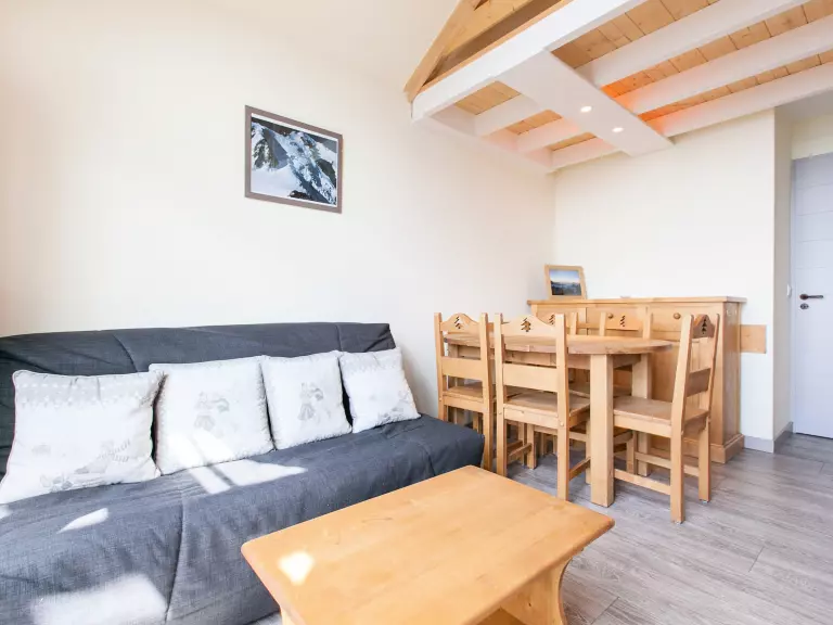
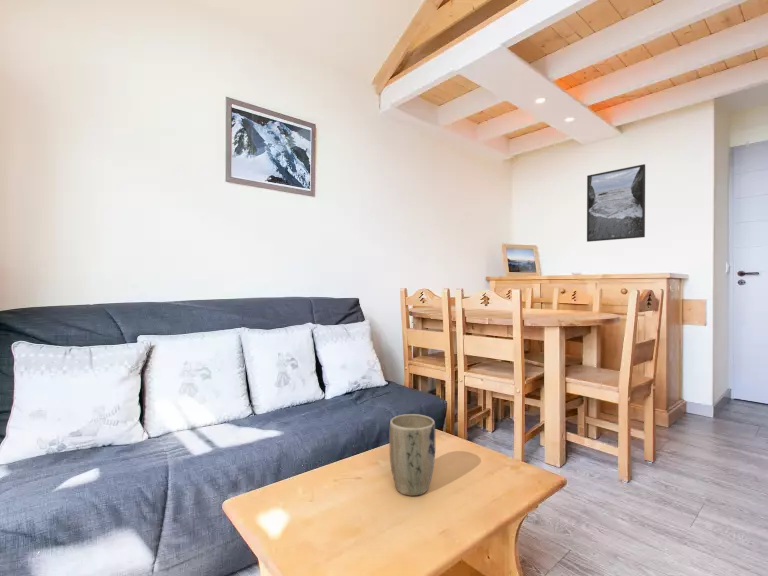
+ plant pot [388,413,437,497]
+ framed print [586,163,646,243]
